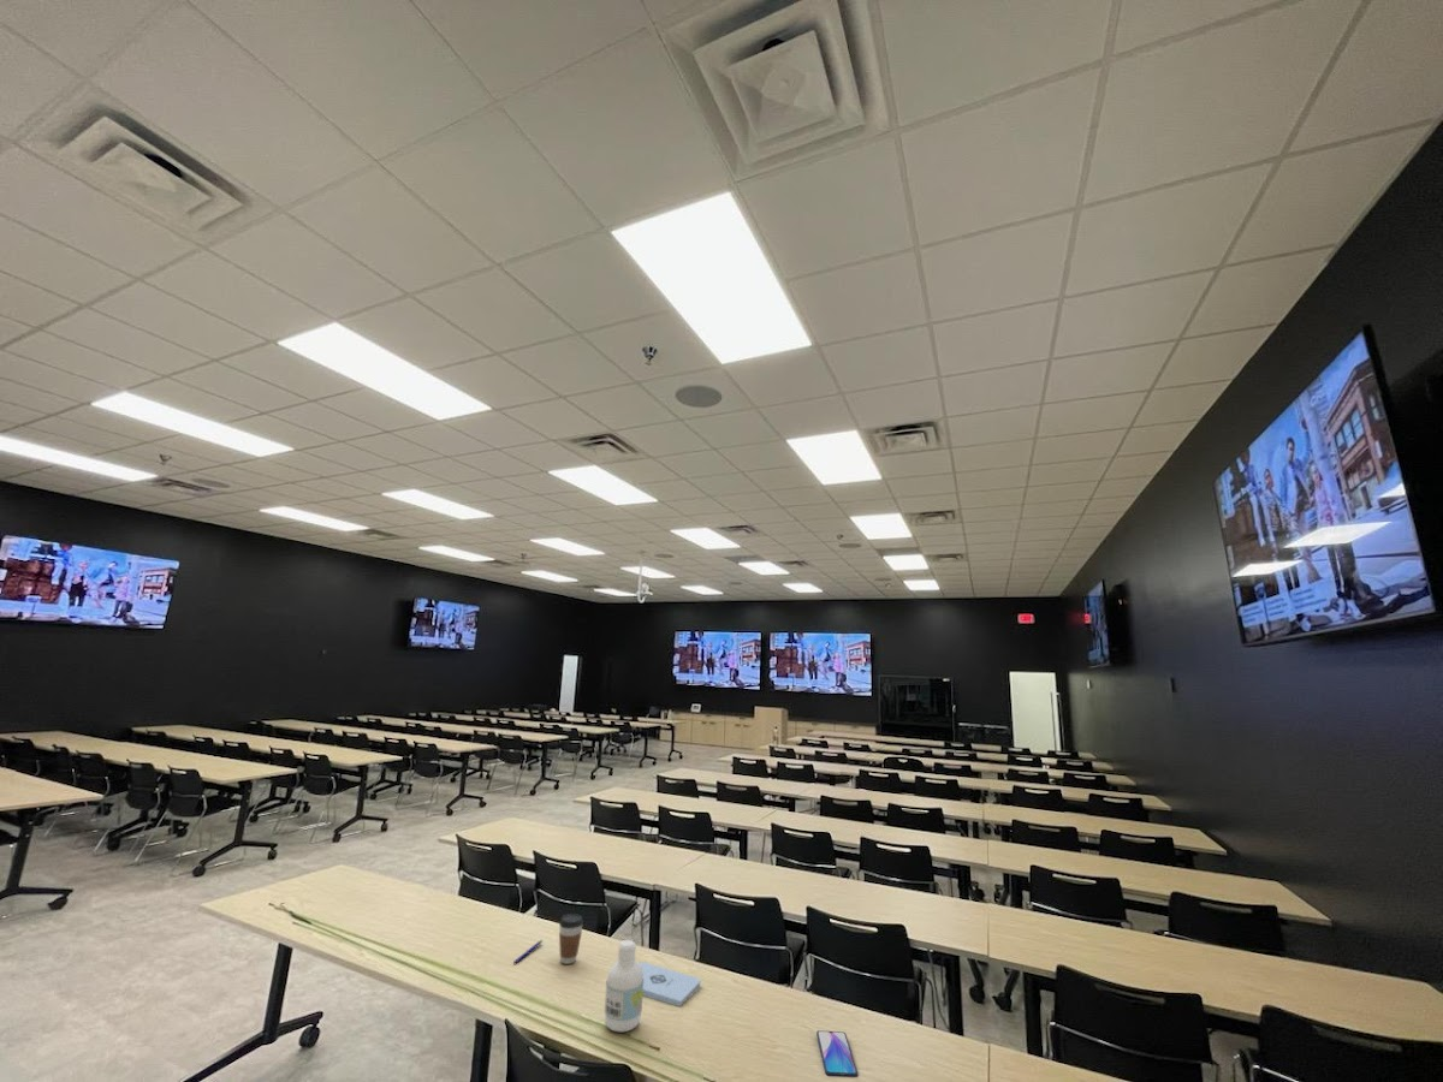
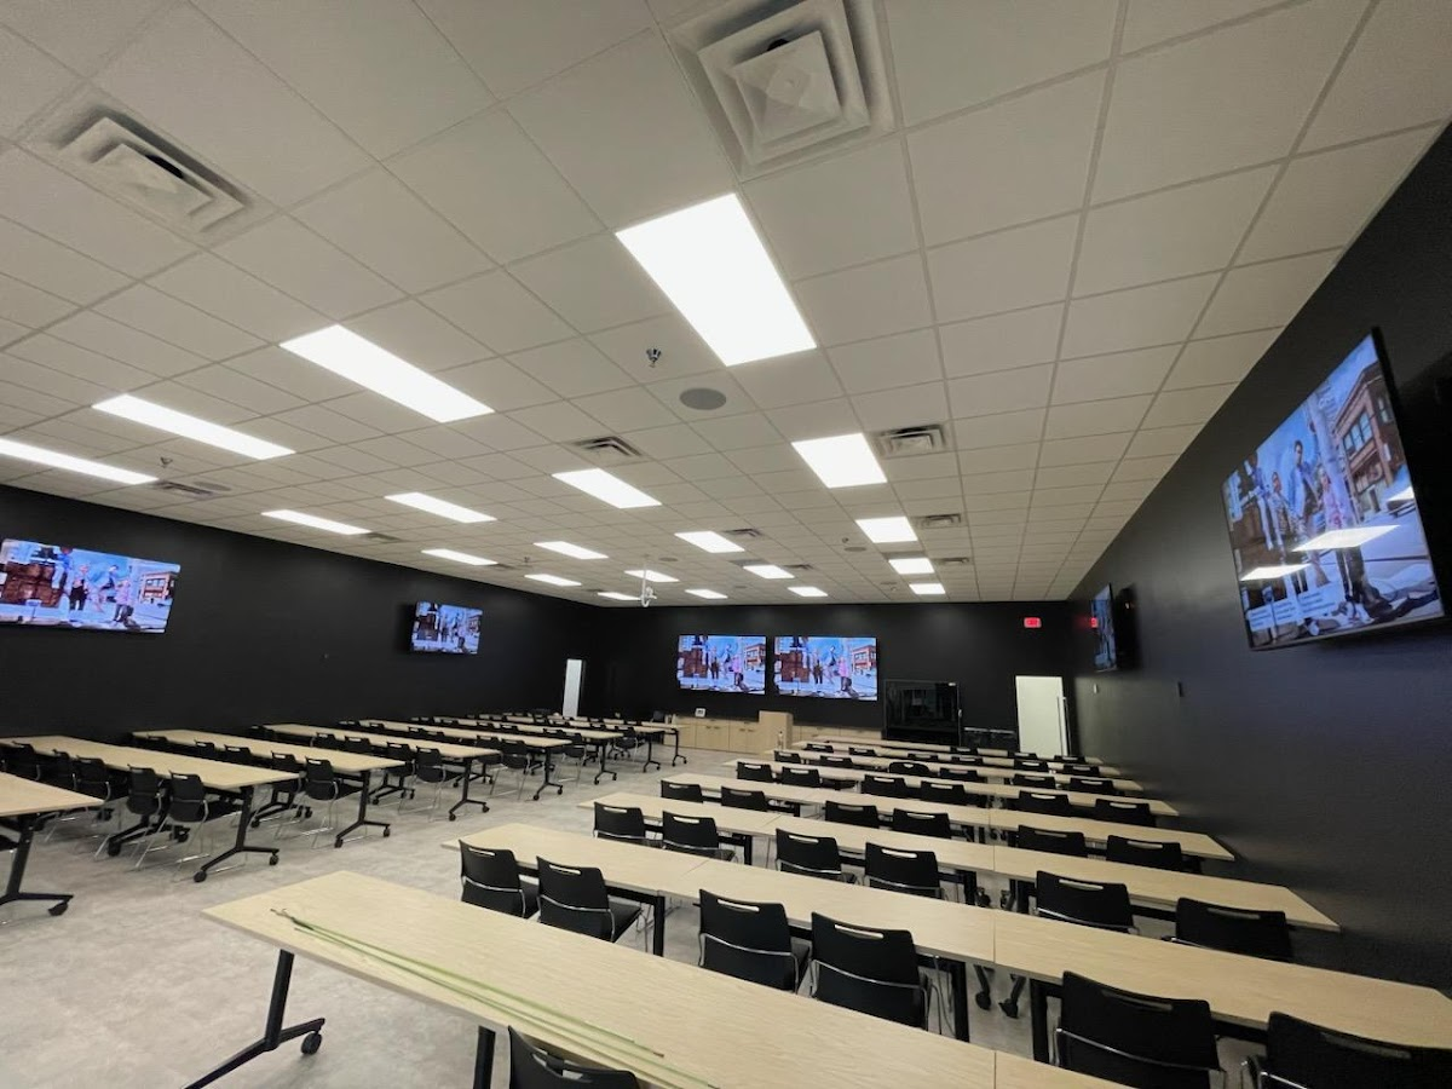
- coffee cup [558,912,584,965]
- pen [512,939,544,965]
- bottle [604,939,643,1033]
- notepad [639,961,702,1007]
- smartphone [815,1029,859,1078]
